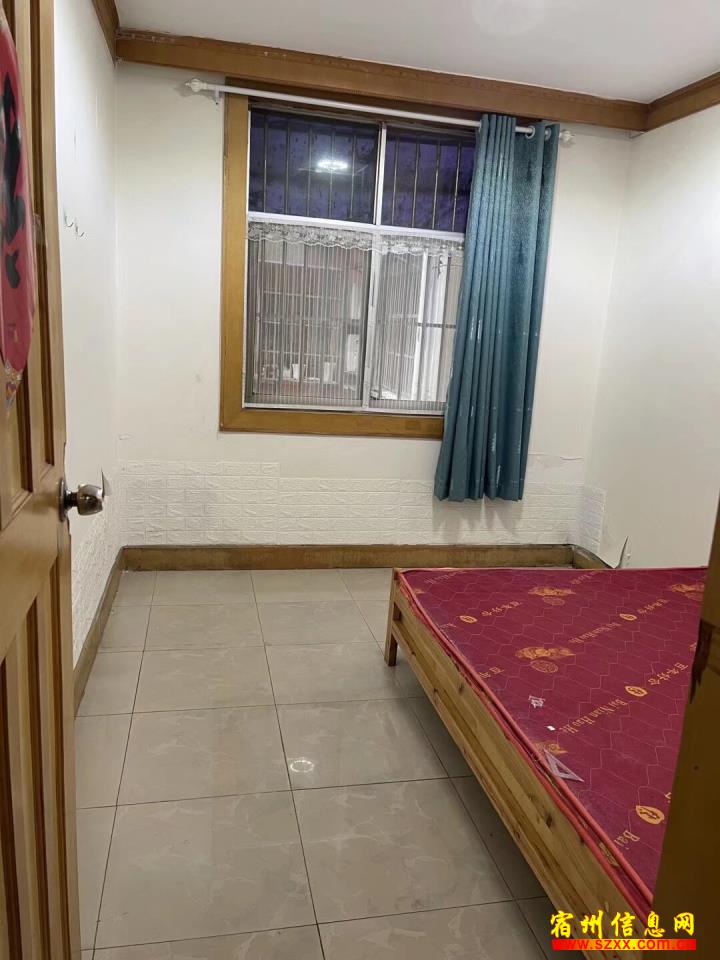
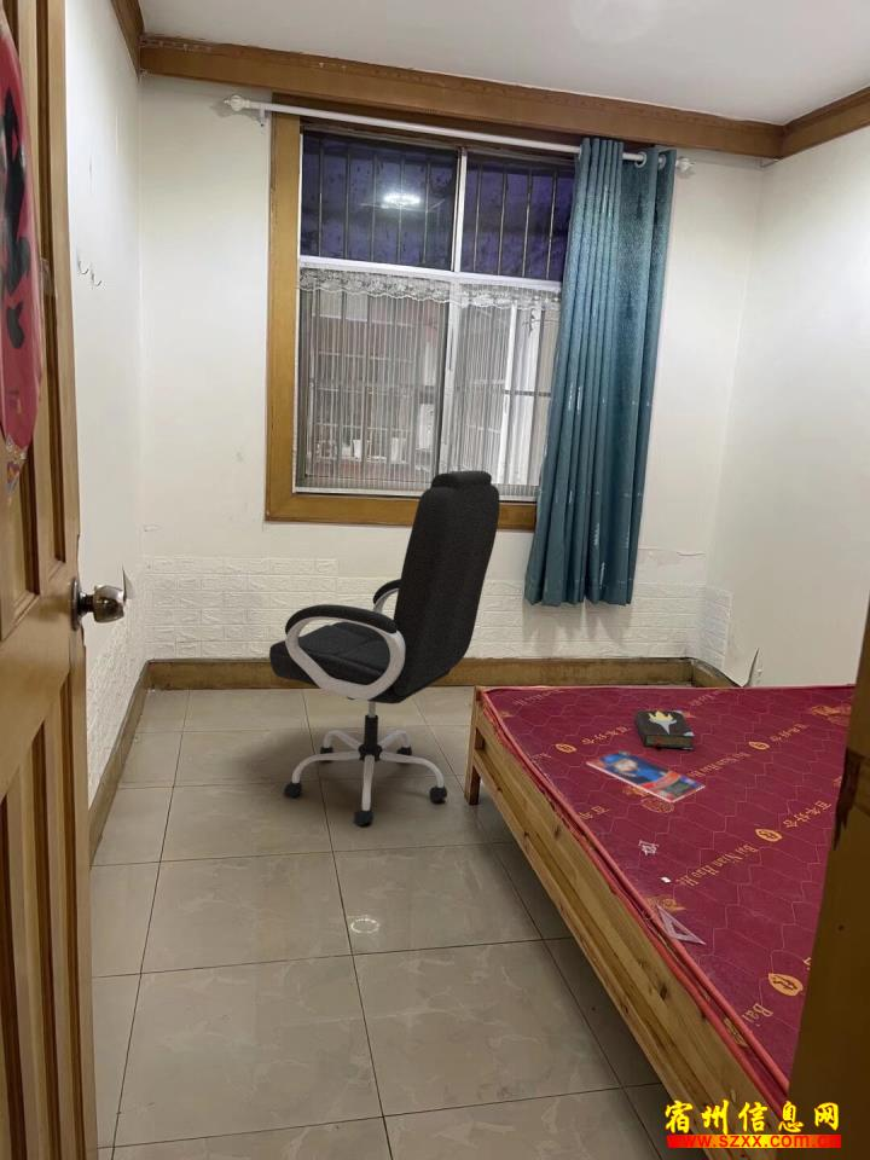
+ office chair [268,469,501,826]
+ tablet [585,748,706,804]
+ hardback book [634,709,695,750]
